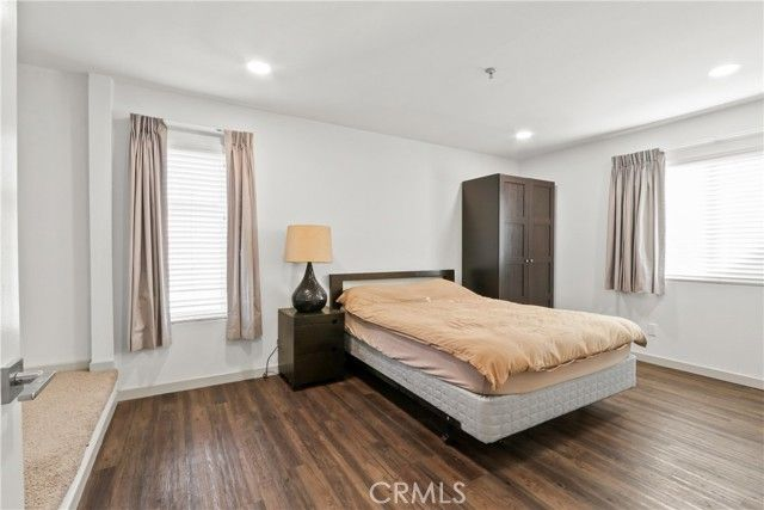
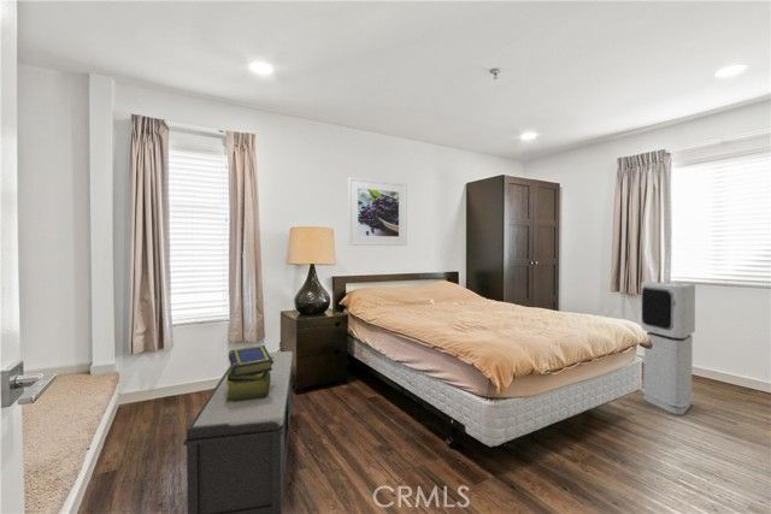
+ stack of books [226,344,275,403]
+ bench [182,350,294,514]
+ air purifier [640,280,696,415]
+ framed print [347,176,408,247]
